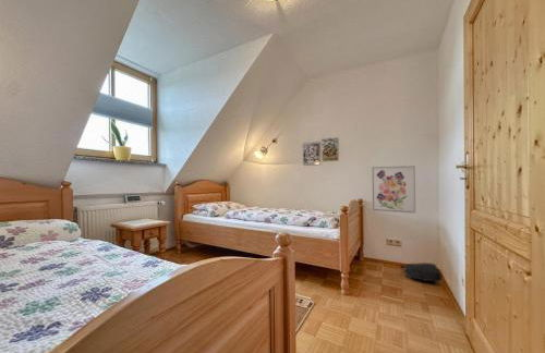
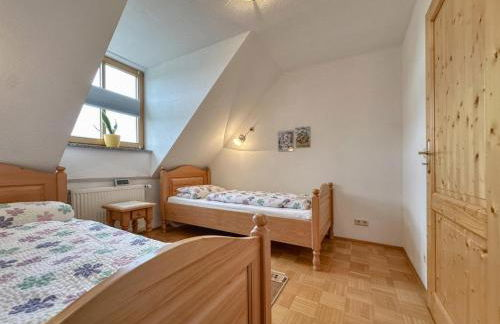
- backpack [399,261,443,282]
- wall art [371,165,416,215]
